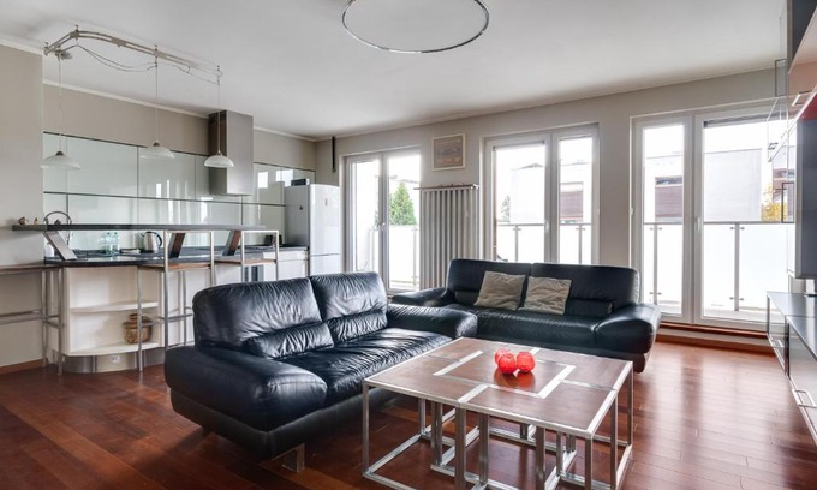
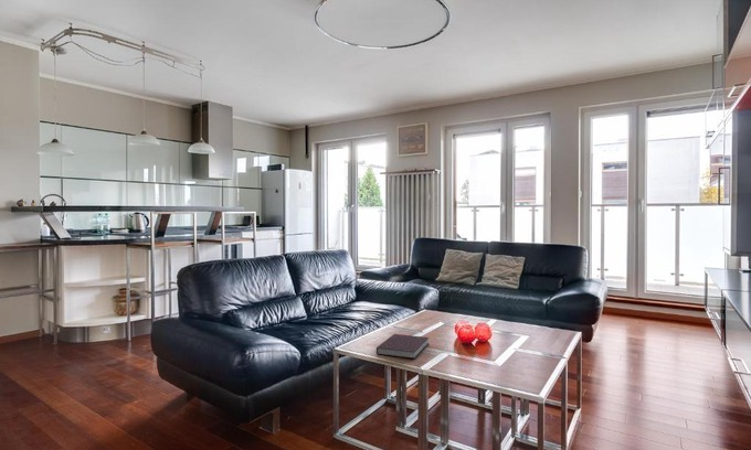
+ notebook [376,333,430,360]
